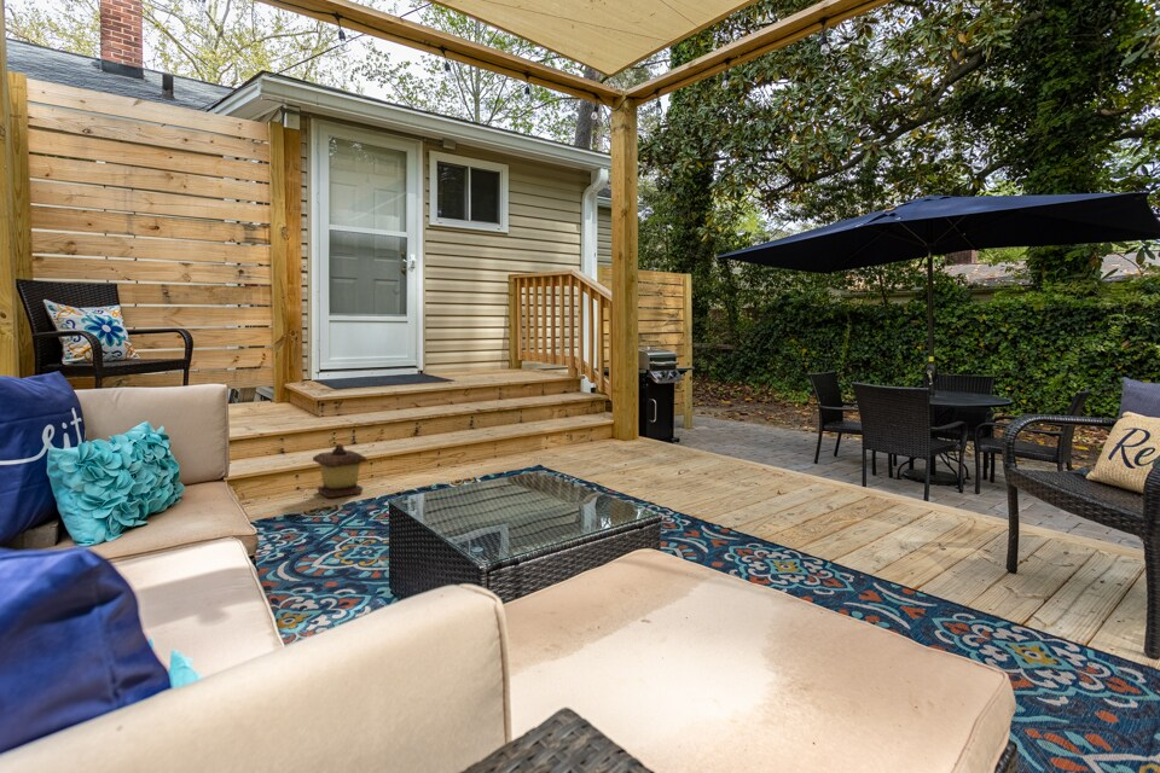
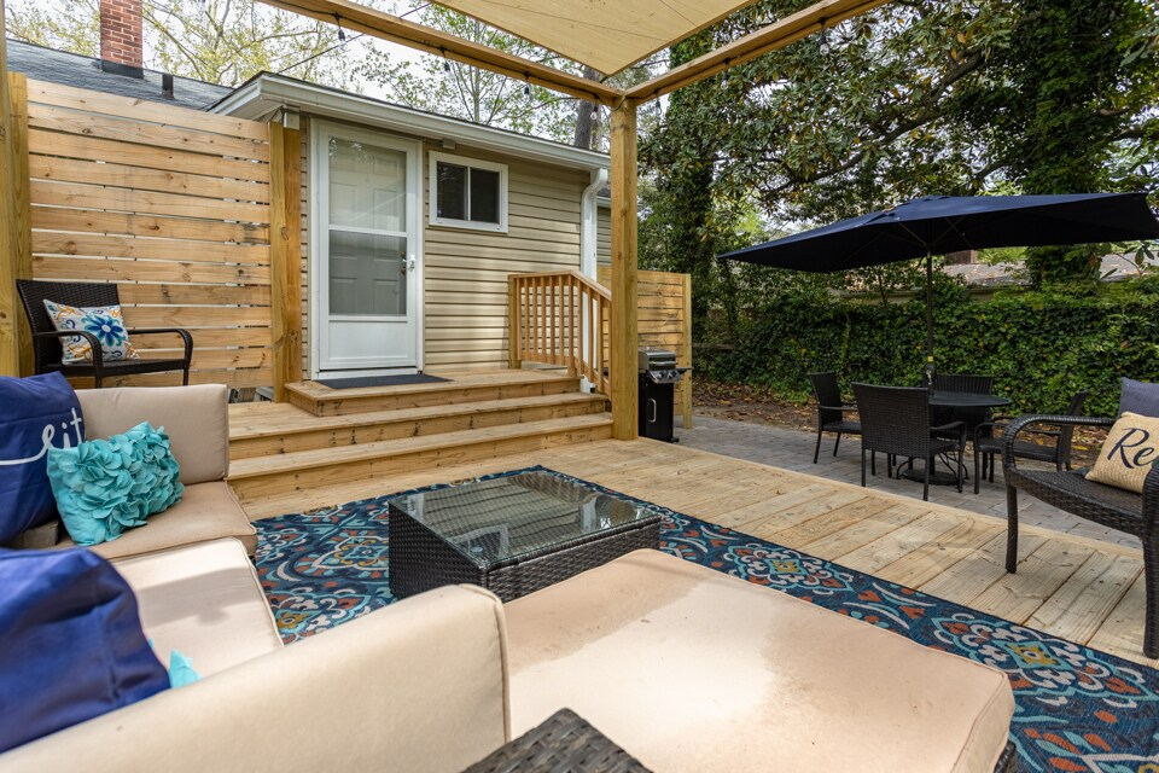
- lantern [312,443,367,499]
